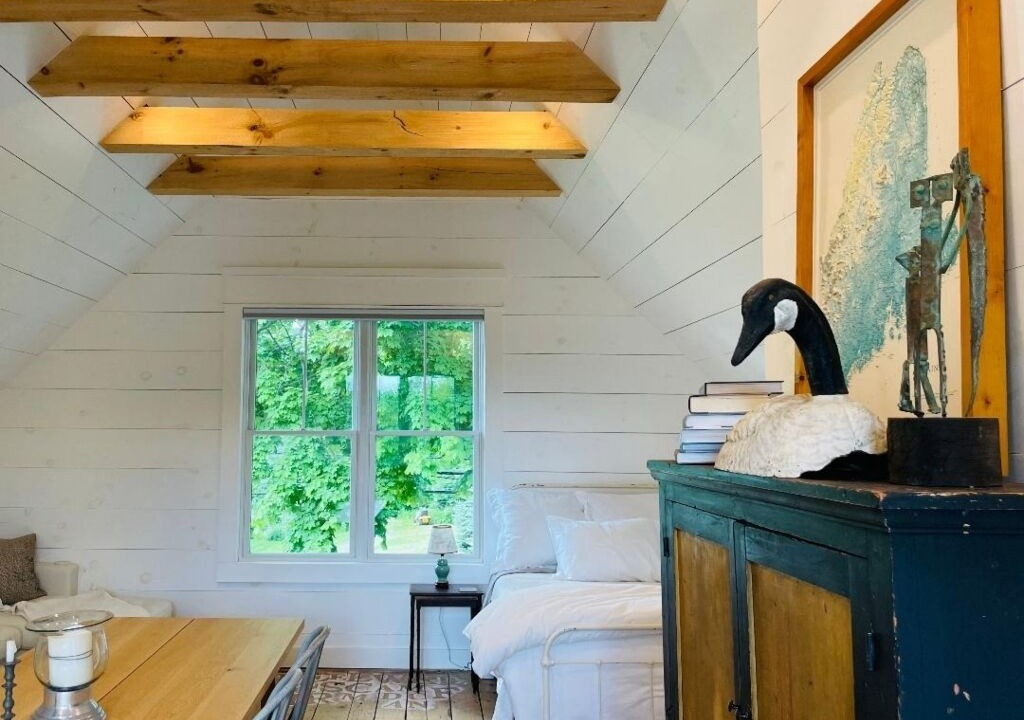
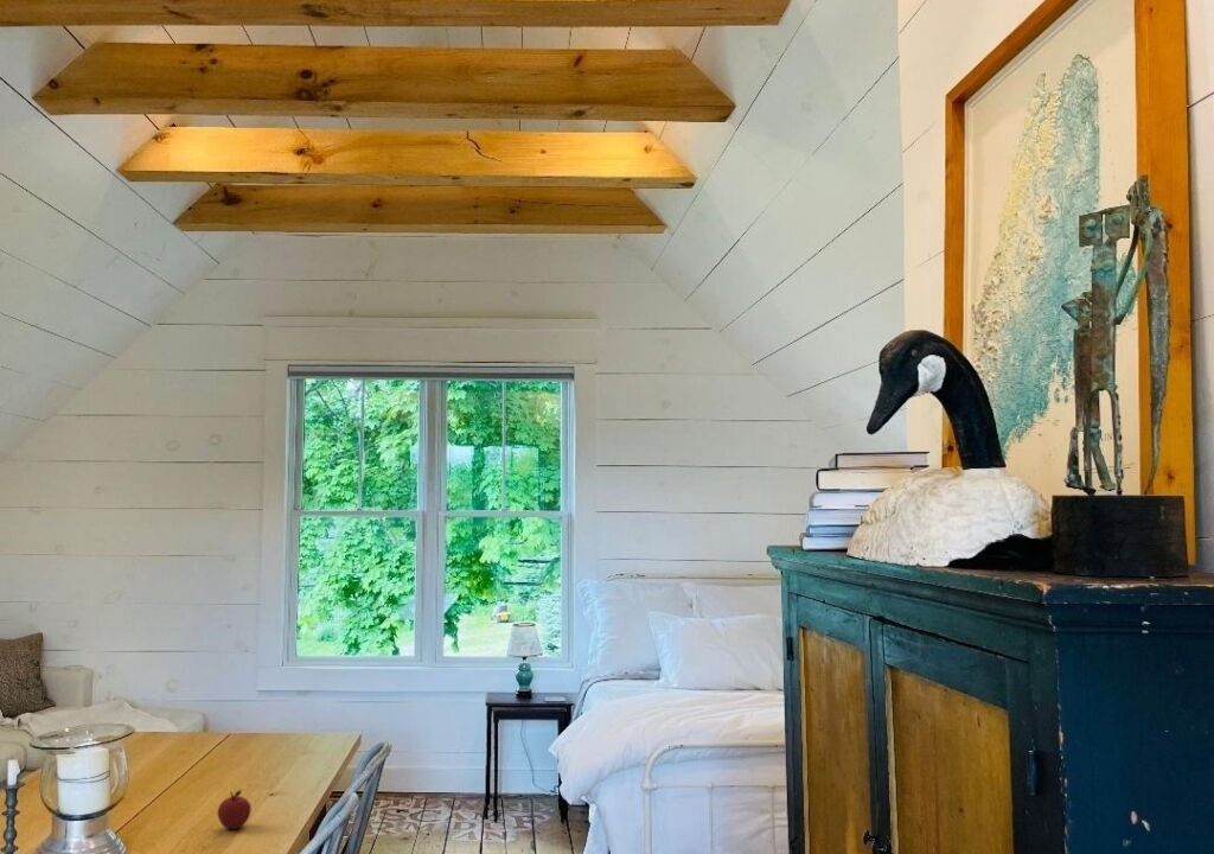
+ apple [217,789,253,830]
